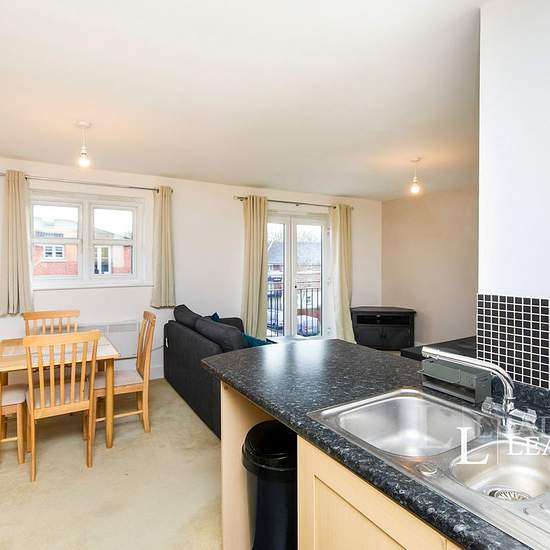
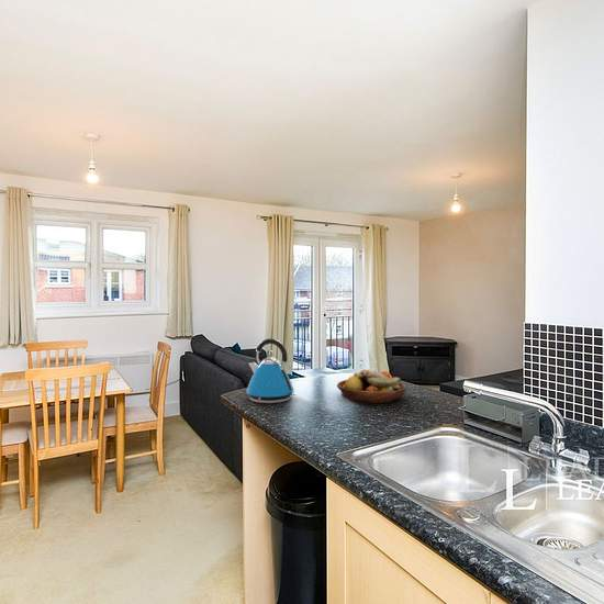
+ kettle [246,337,297,404]
+ fruit bowl [336,369,406,404]
